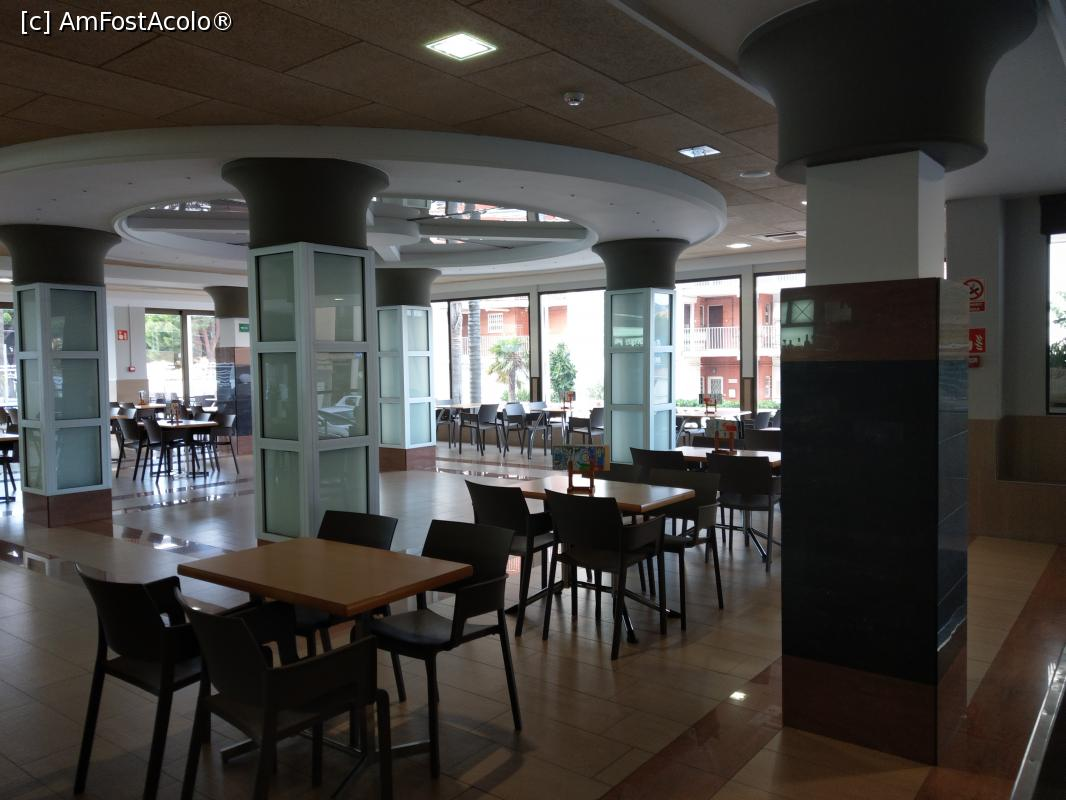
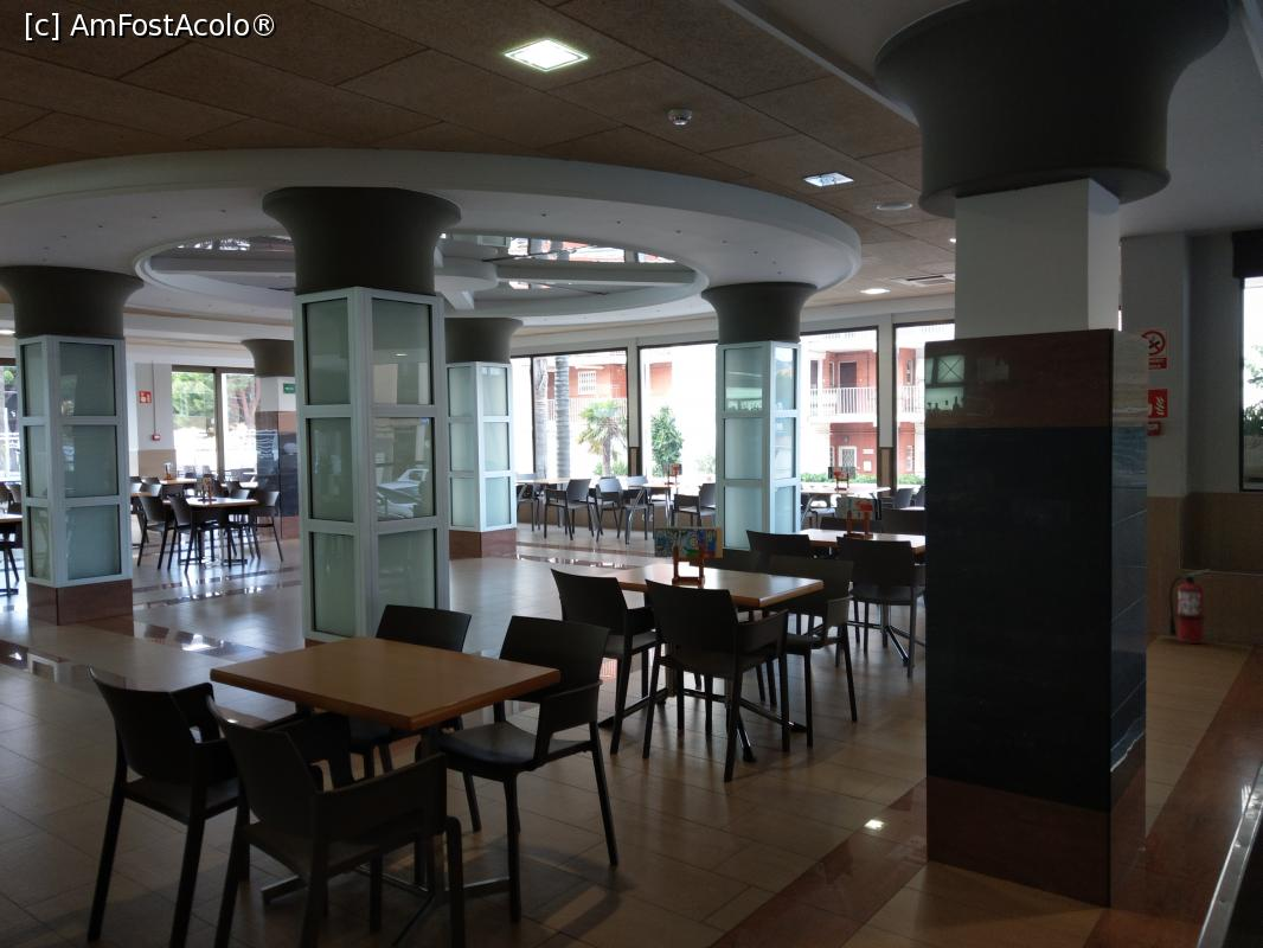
+ fire extinguisher [1168,569,1212,645]
